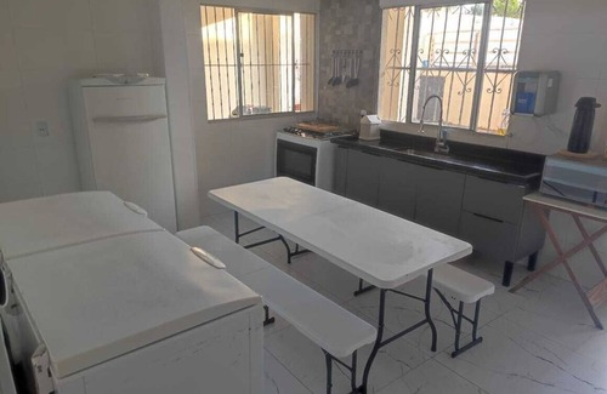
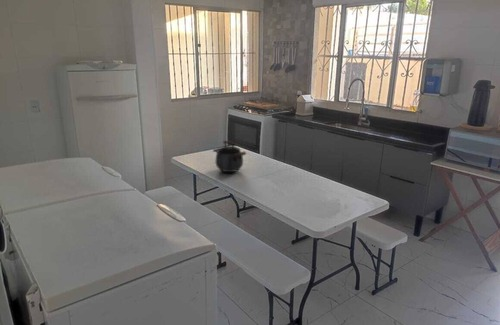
+ kettle [212,140,247,173]
